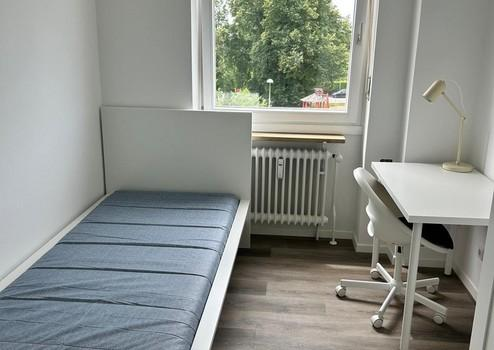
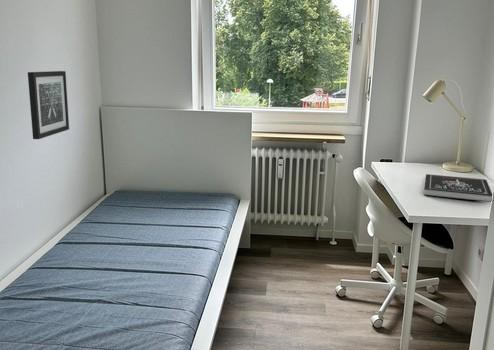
+ book [423,173,493,203]
+ wall art [27,70,70,140]
